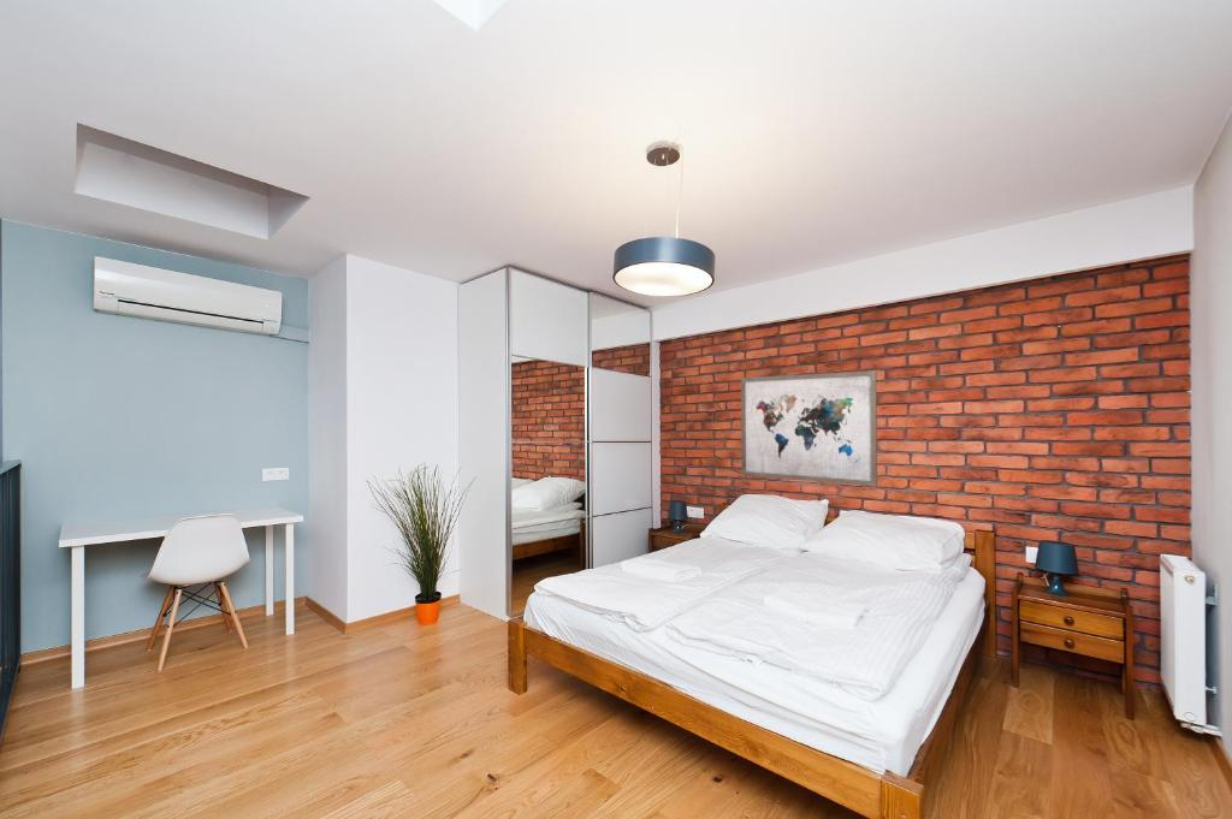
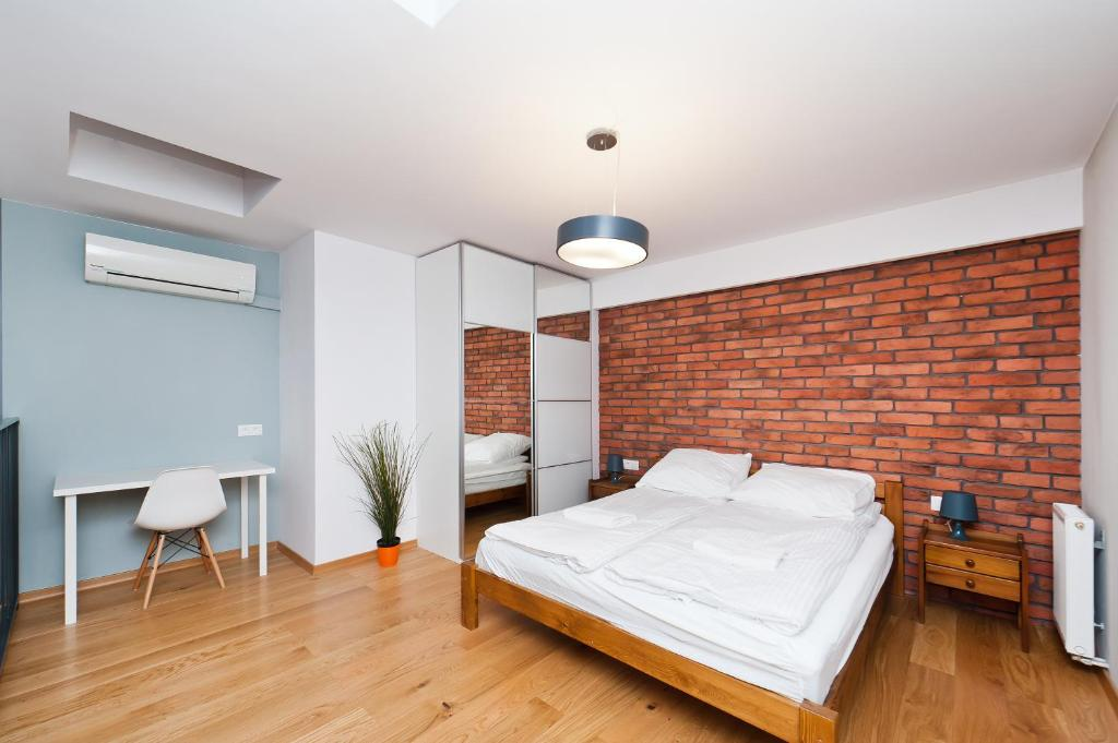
- wall art [740,369,878,487]
